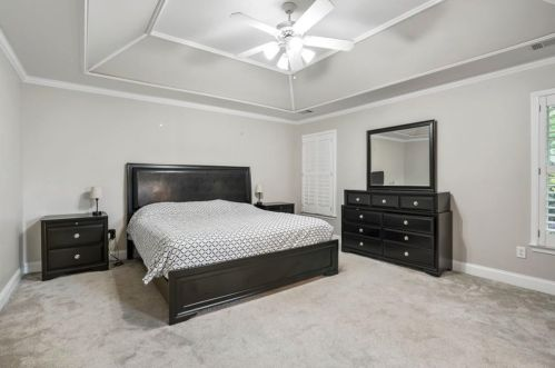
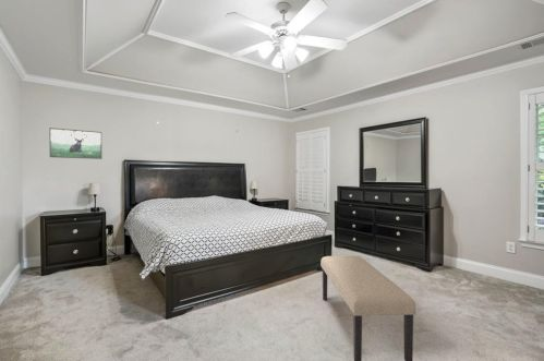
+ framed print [48,127,104,160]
+ bench [319,255,416,361]
